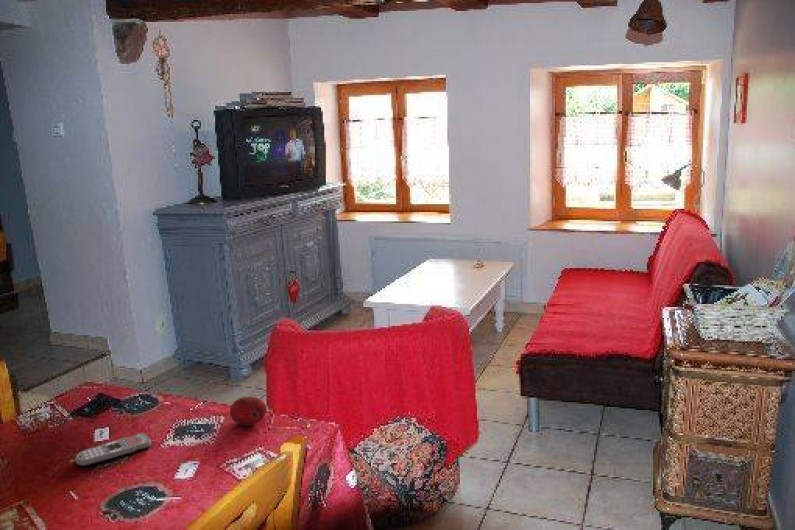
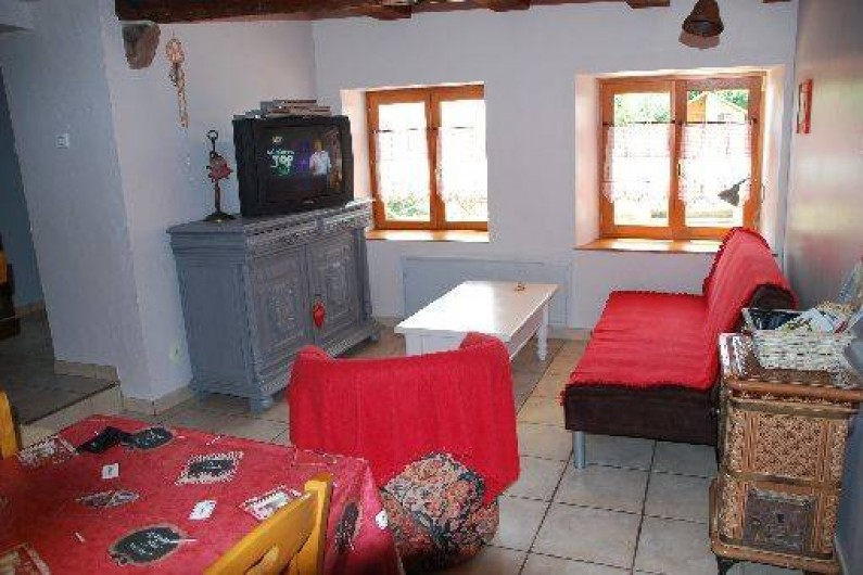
- fruit [229,395,268,427]
- remote control [75,432,152,467]
